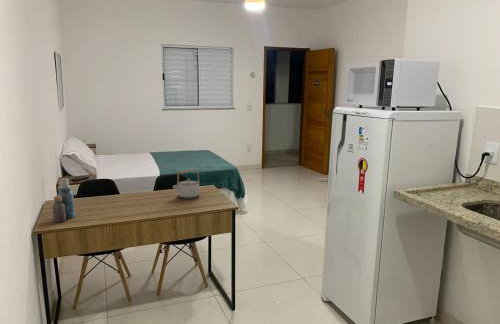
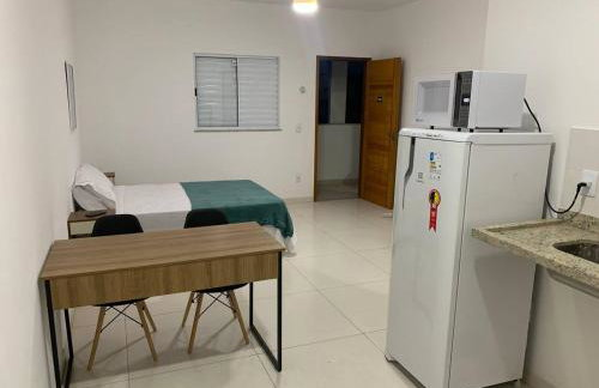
- teapot [172,169,201,200]
- bottle [51,178,76,223]
